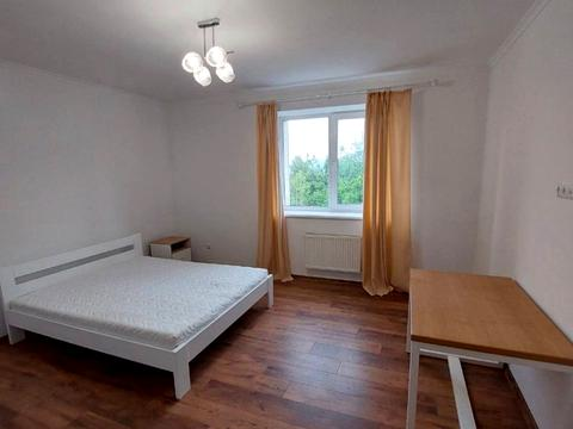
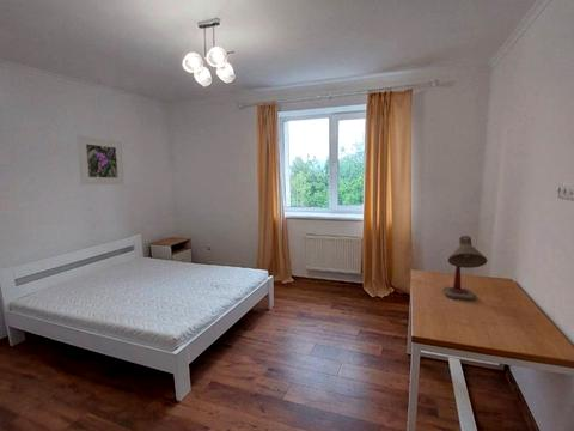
+ desk lamp [442,235,488,302]
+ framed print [75,134,126,186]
